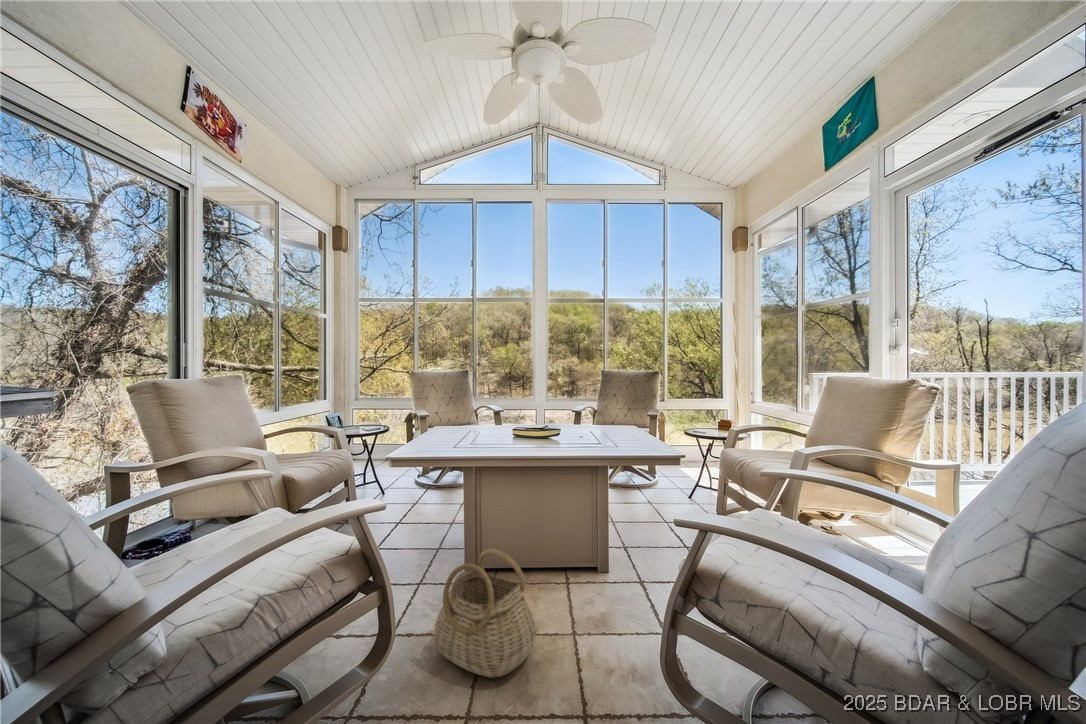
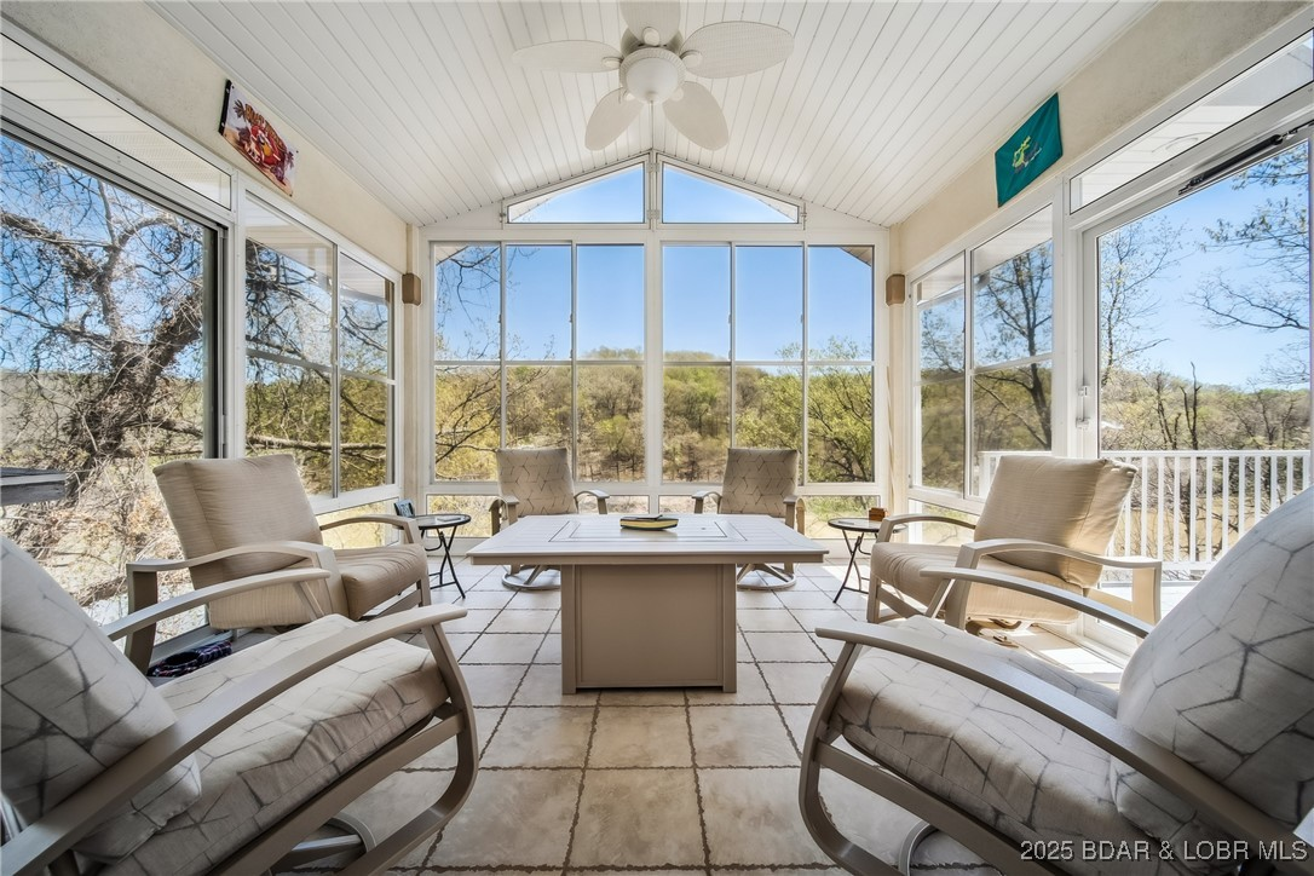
- basket [433,548,537,678]
